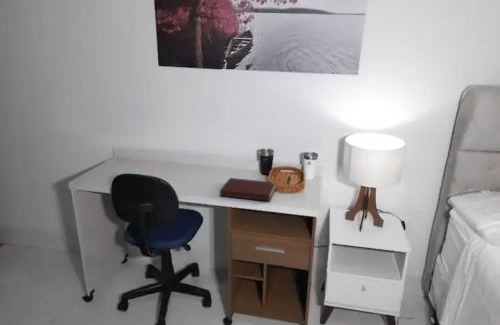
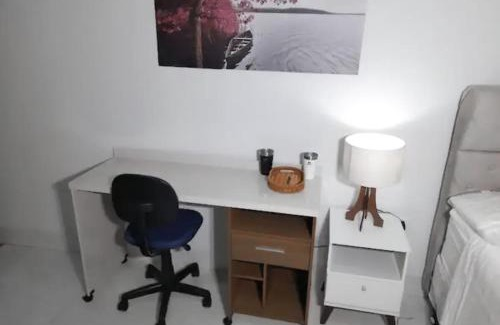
- notebook [219,177,277,202]
